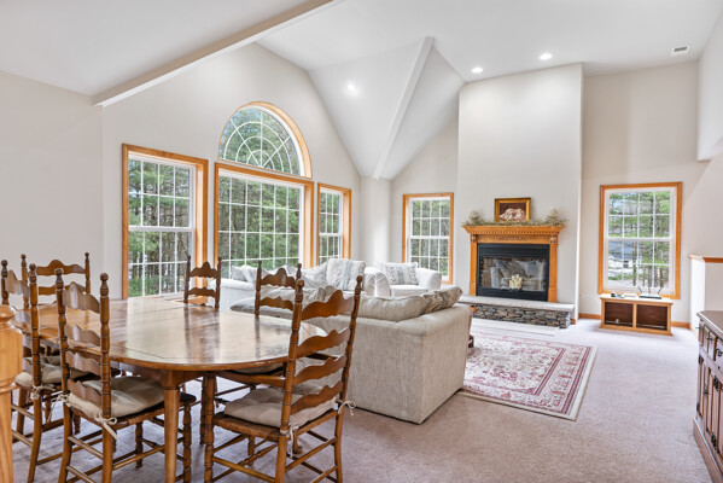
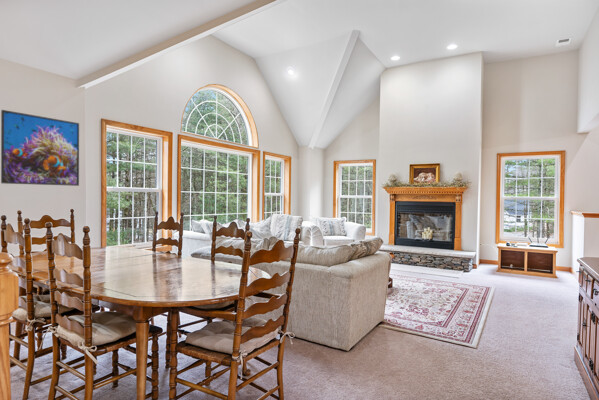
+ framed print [0,109,80,187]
